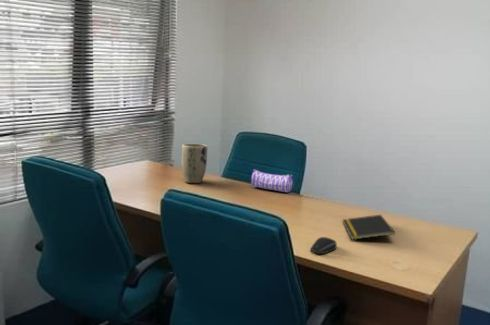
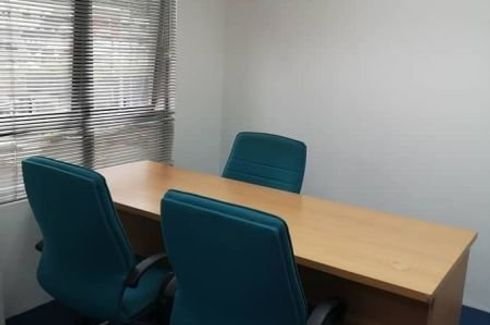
- plant pot [181,143,208,184]
- computer mouse [309,236,338,255]
- pencil case [250,168,296,193]
- notepad [342,214,396,241]
